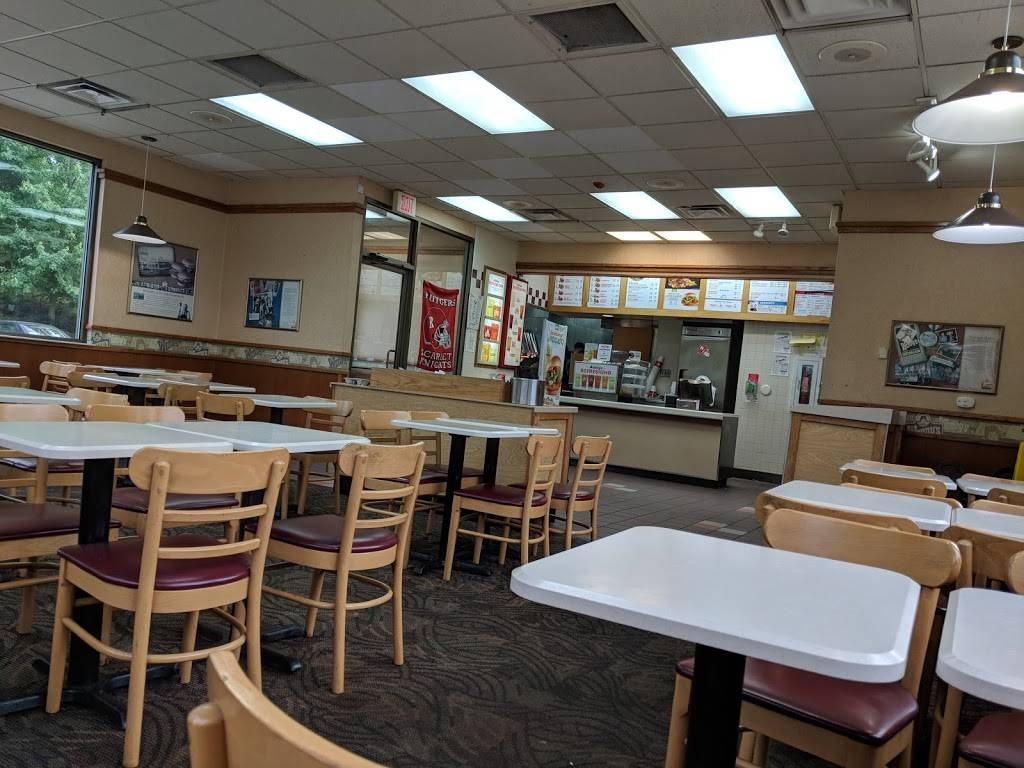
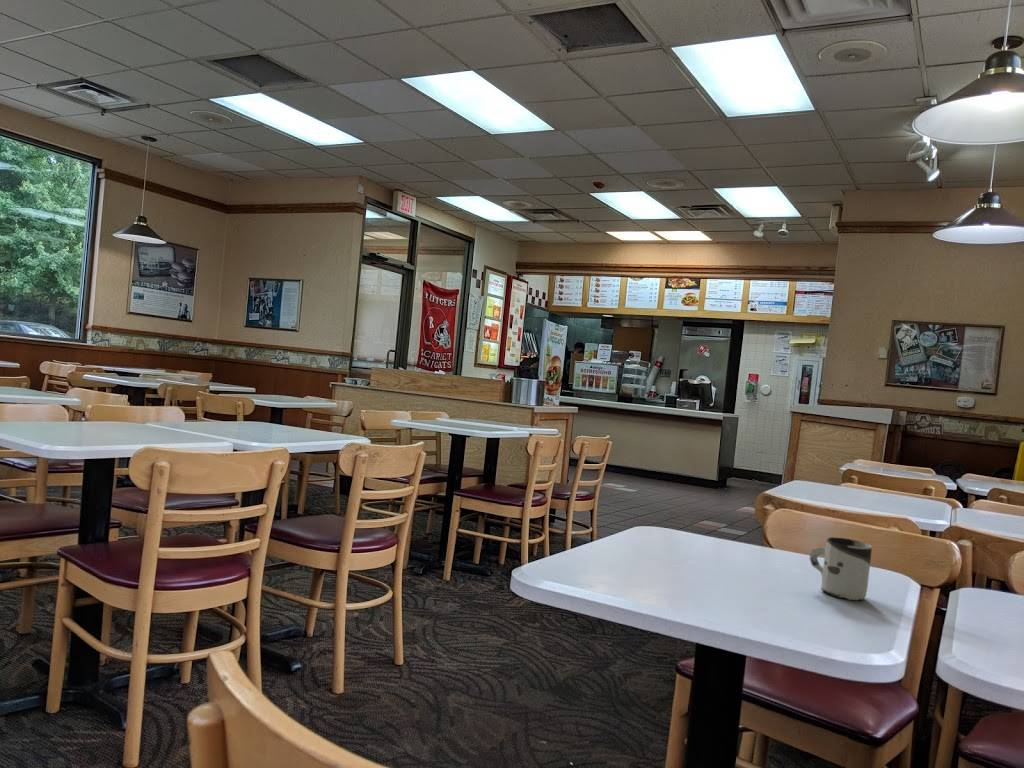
+ cup [809,536,873,601]
